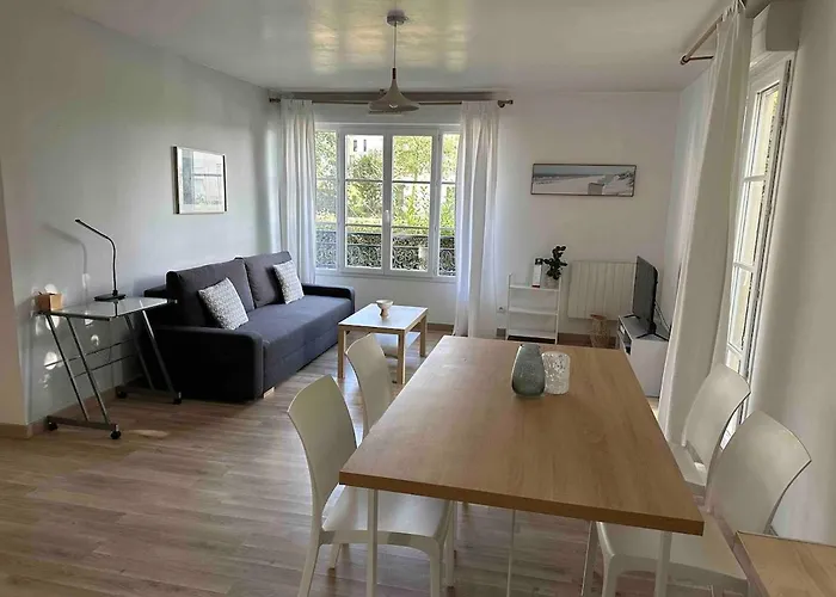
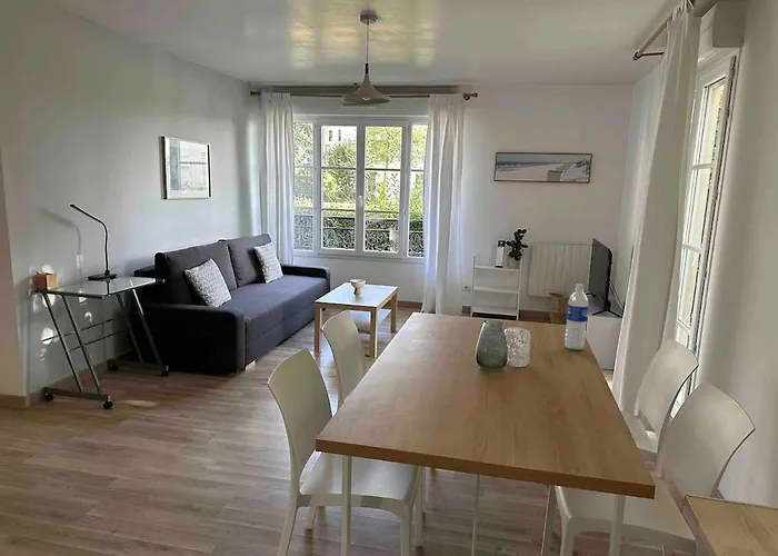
+ water bottle [563,282,589,351]
